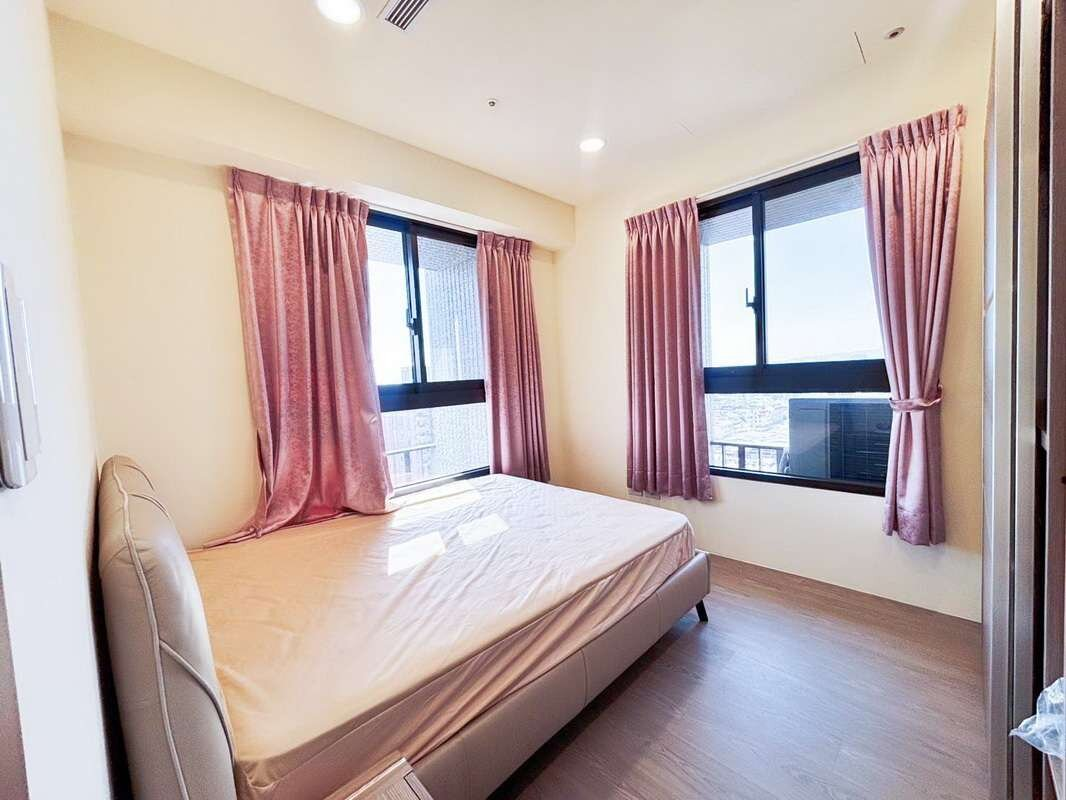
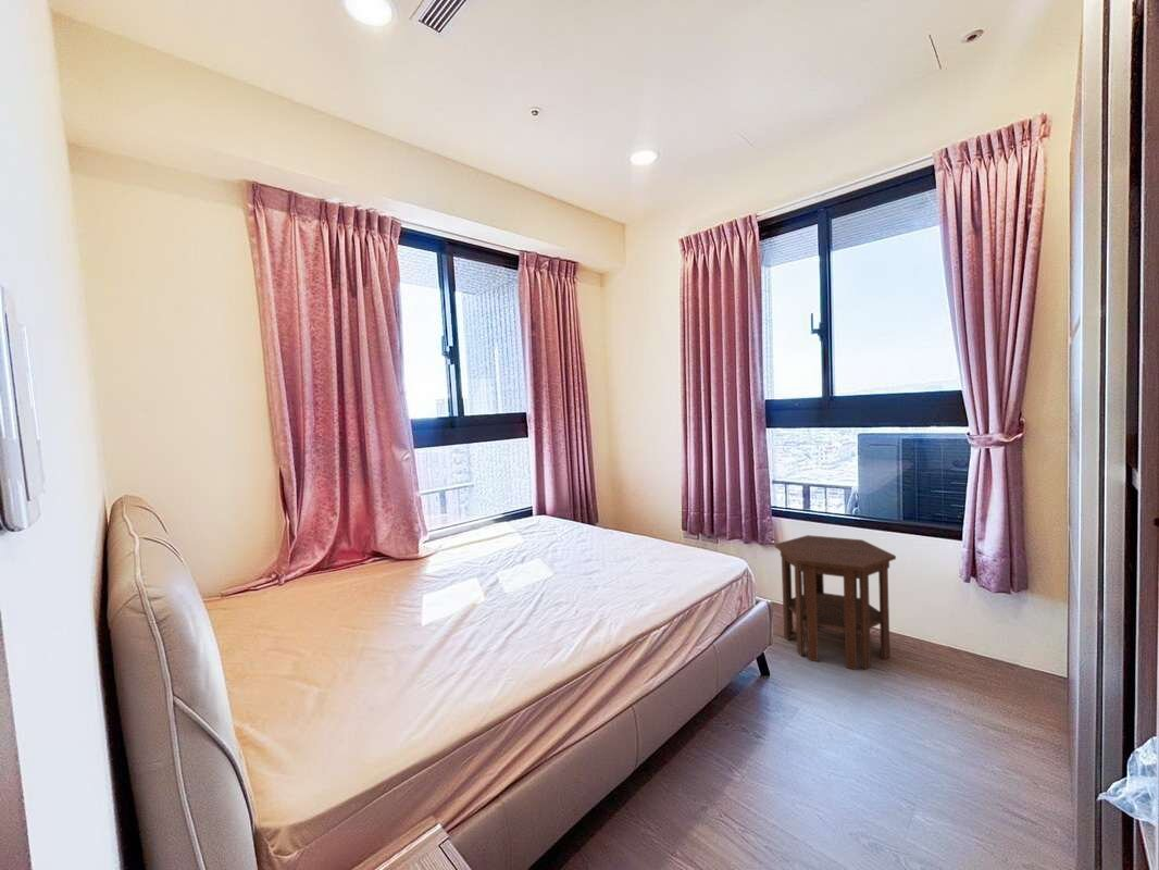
+ side table [774,534,897,671]
